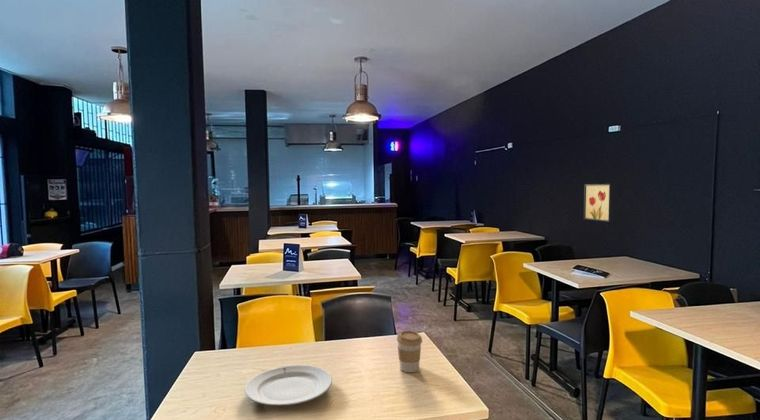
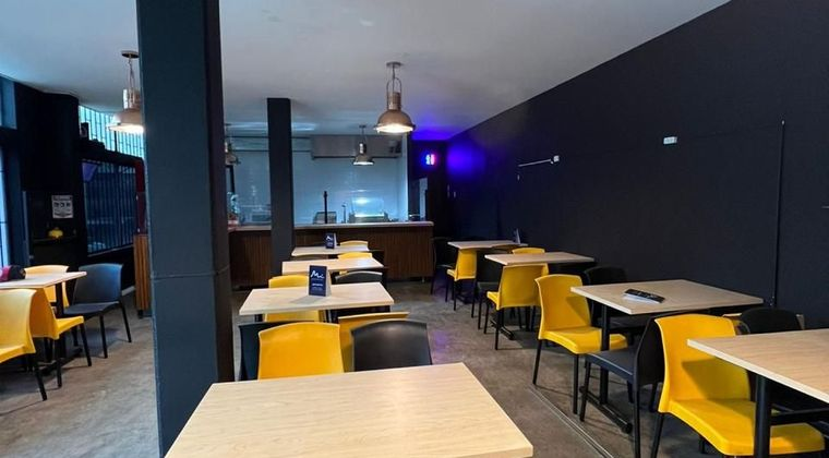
- wall art [583,183,613,223]
- chinaware [244,364,333,406]
- coffee cup [396,329,423,373]
